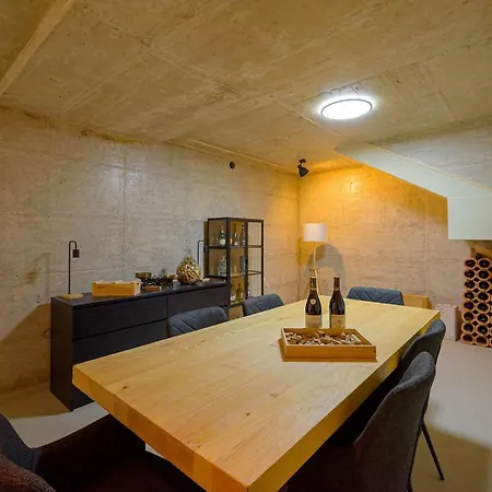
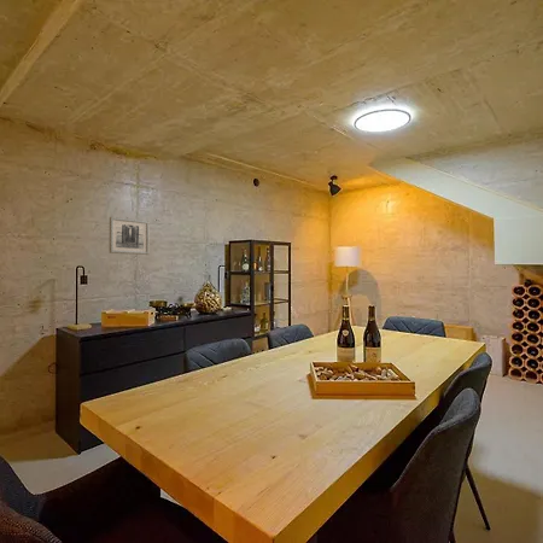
+ wall art [109,216,151,256]
